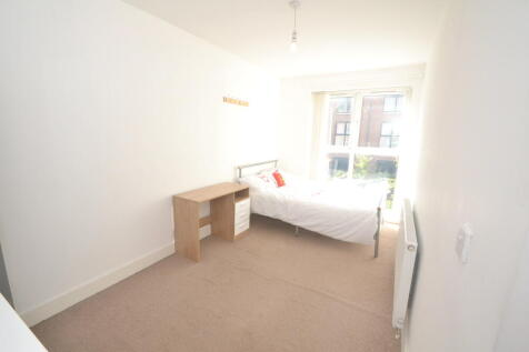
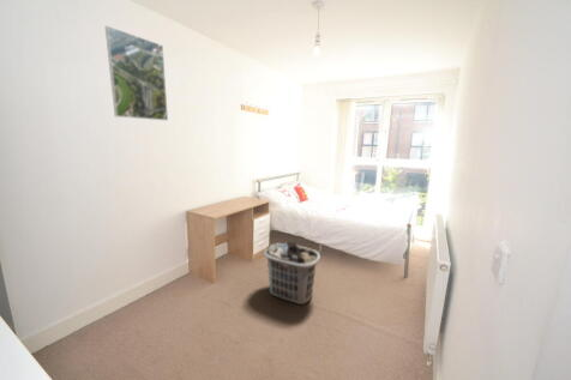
+ clothes hamper [263,240,321,306]
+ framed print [104,25,169,122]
